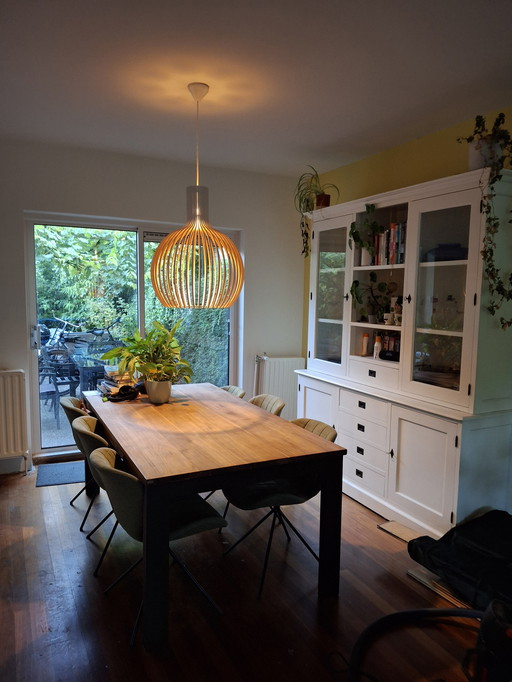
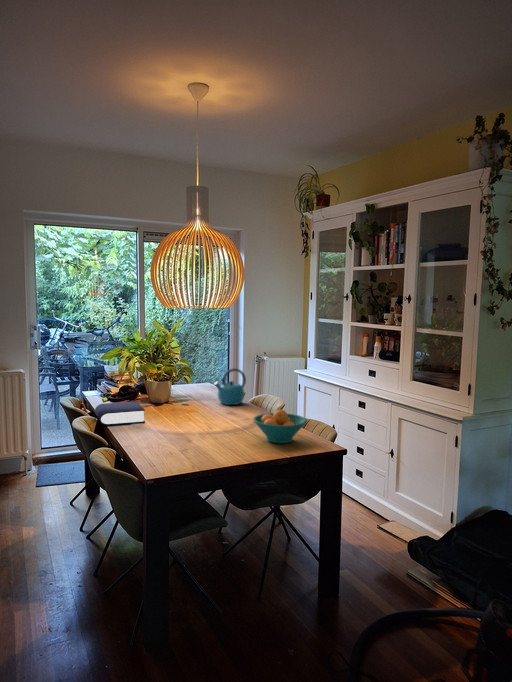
+ kettle [213,367,247,406]
+ book [94,400,146,426]
+ fruit bowl [252,408,308,444]
